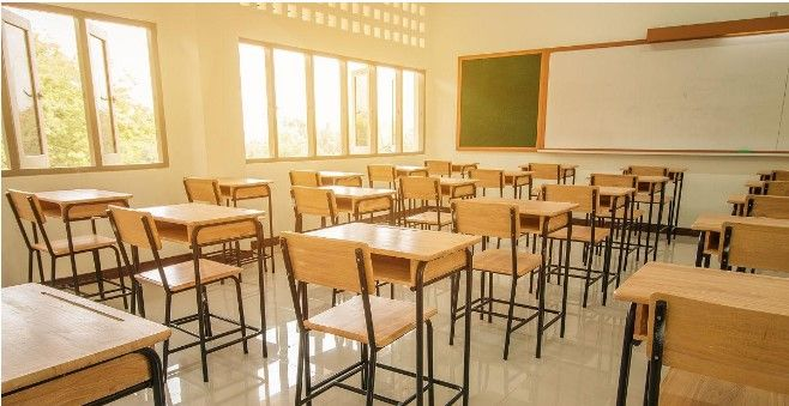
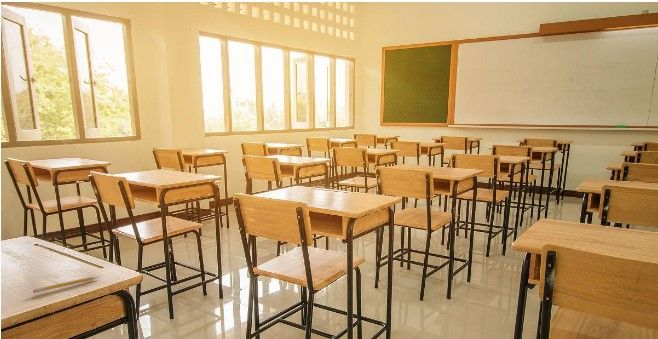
+ pencil [32,276,99,294]
